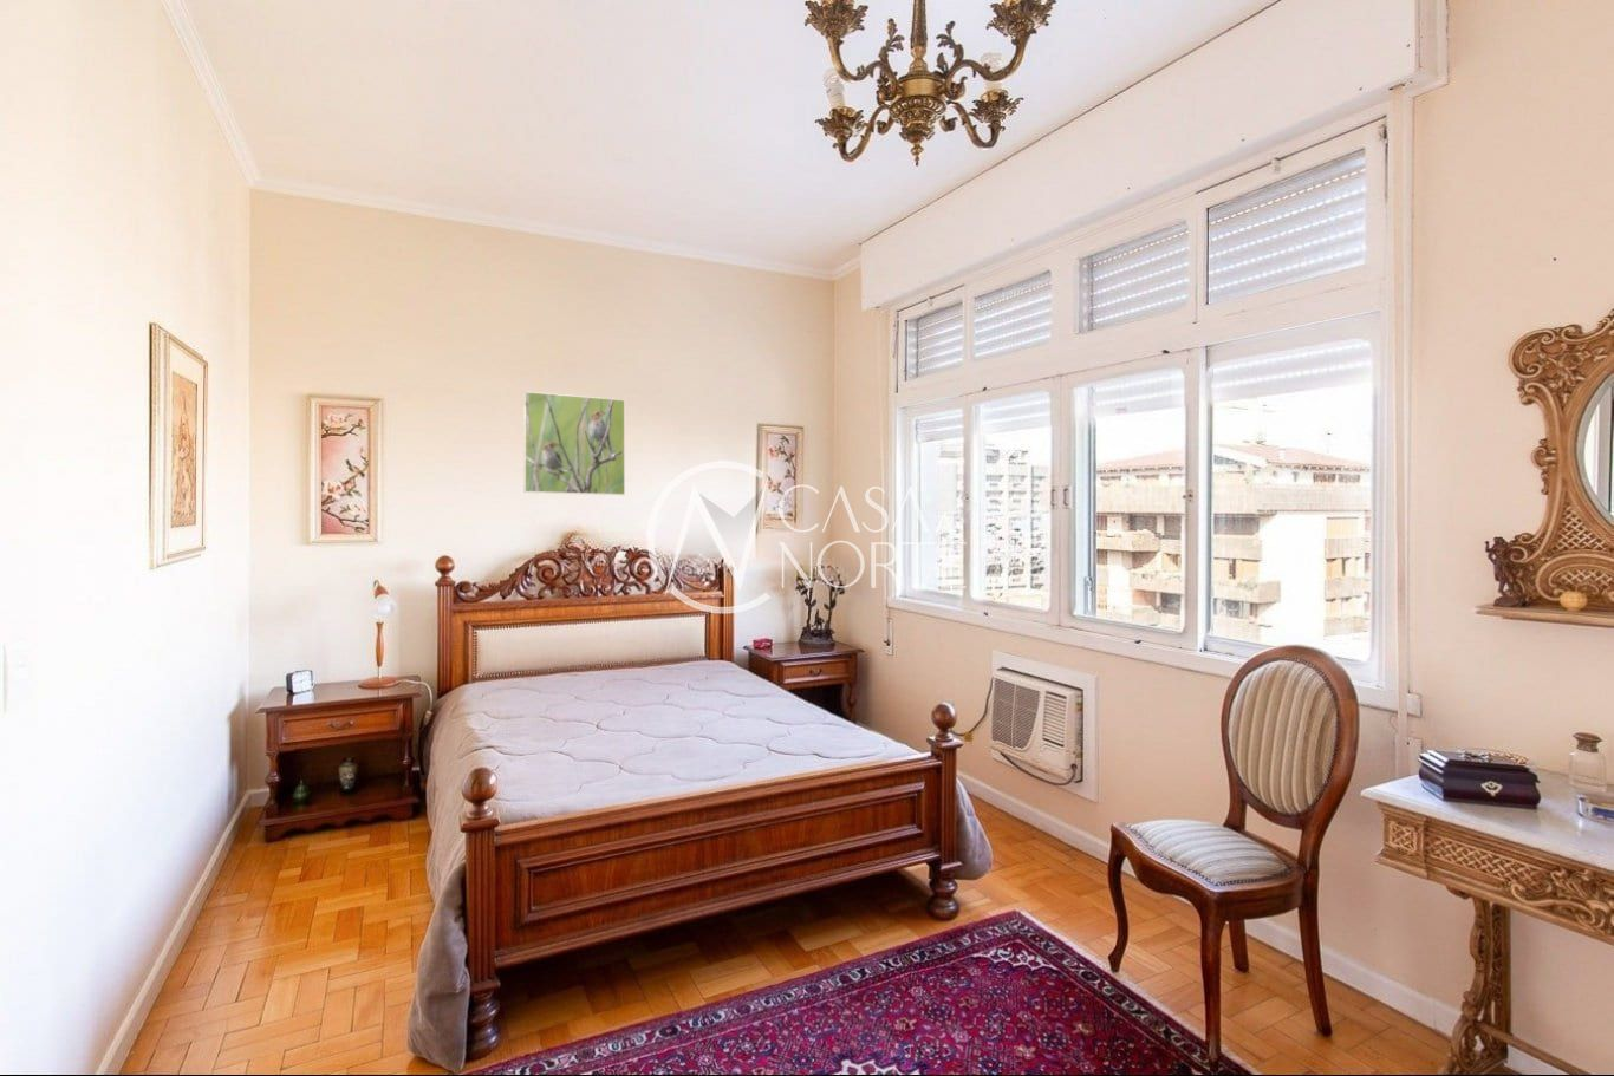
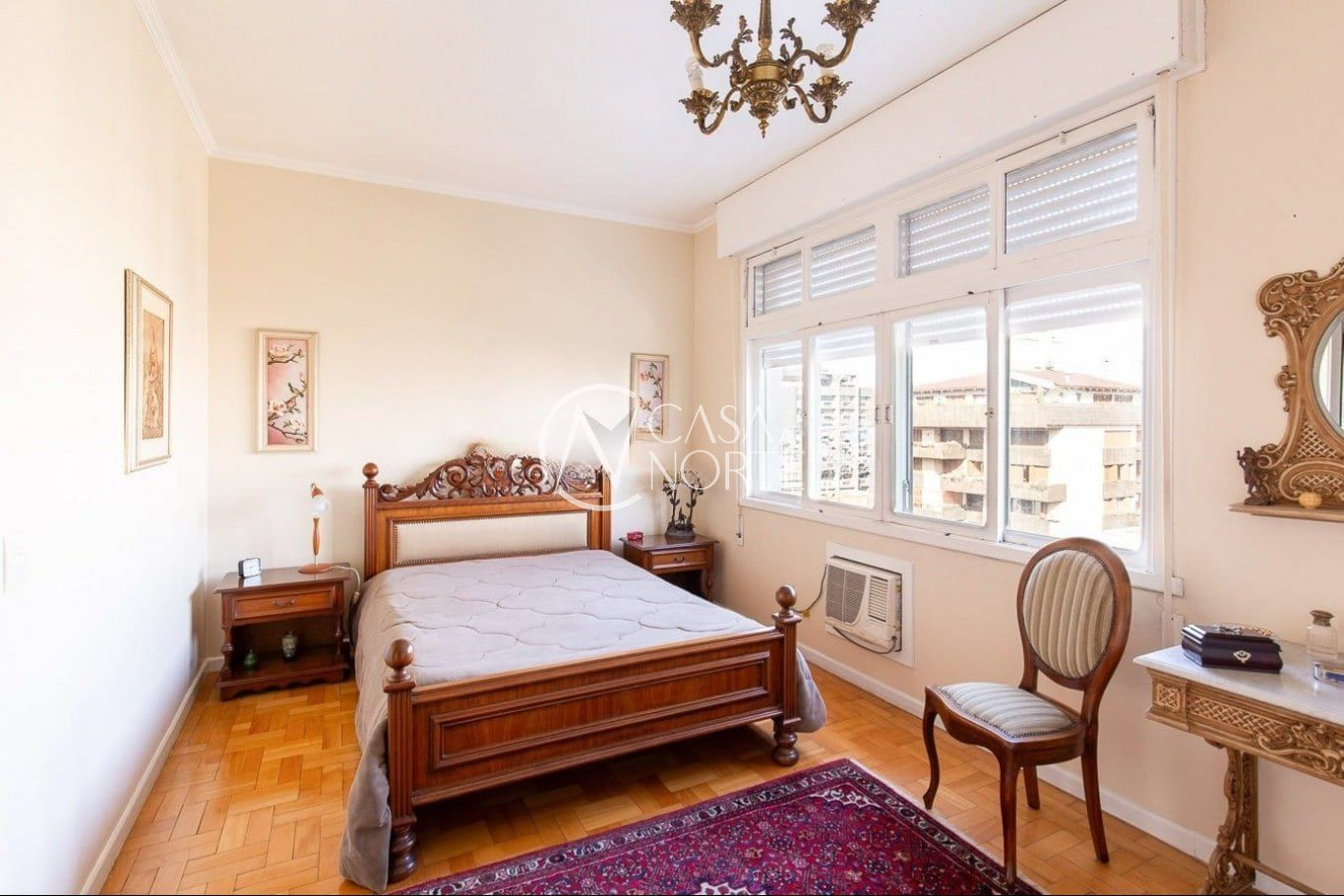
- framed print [522,391,626,496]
